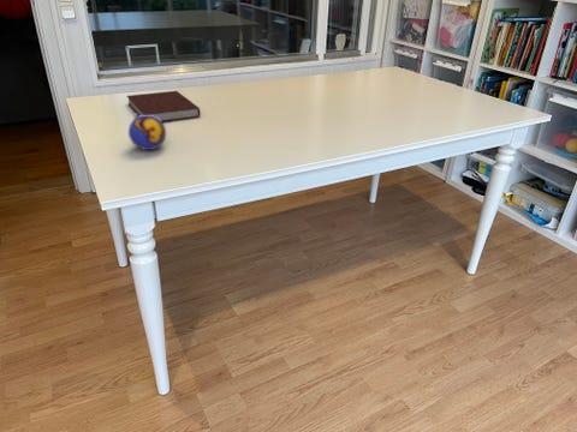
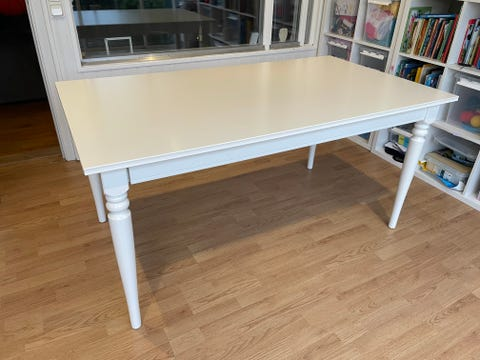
- decorative ball [127,115,167,151]
- notebook [126,90,201,122]
